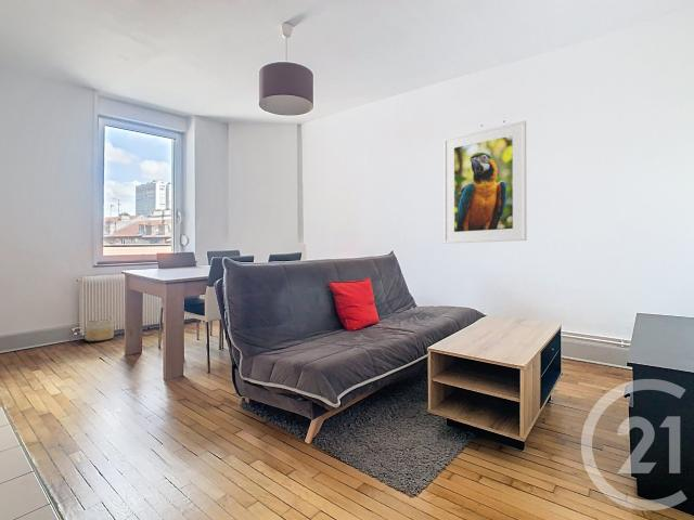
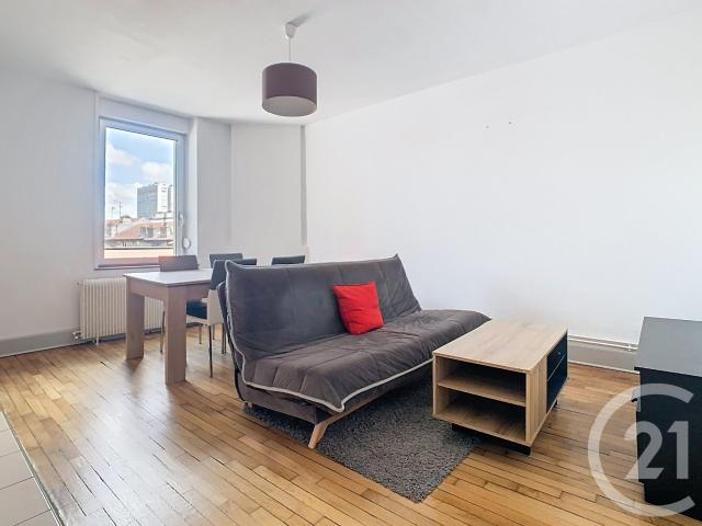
- planter [85,317,115,342]
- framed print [442,119,527,245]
